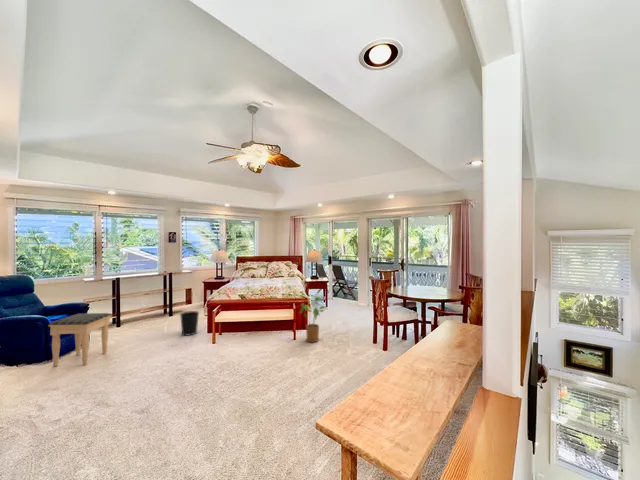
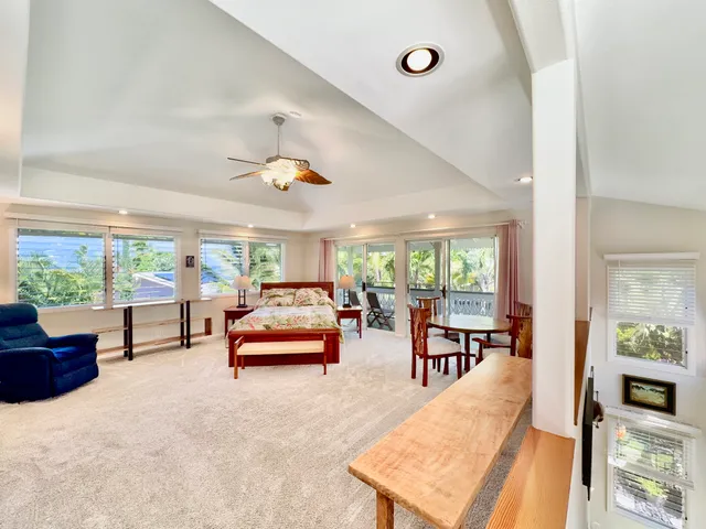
- house plant [299,295,328,343]
- footstool [47,312,112,367]
- wastebasket [179,310,200,337]
